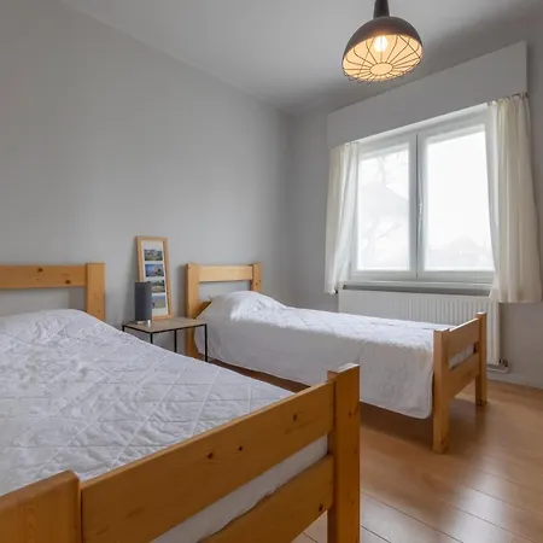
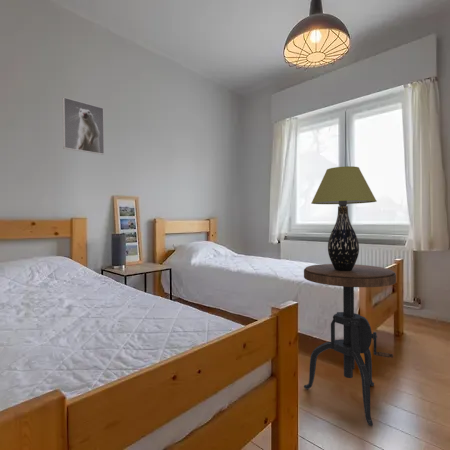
+ table lamp [310,165,378,271]
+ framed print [61,96,105,156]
+ side table [303,263,397,427]
